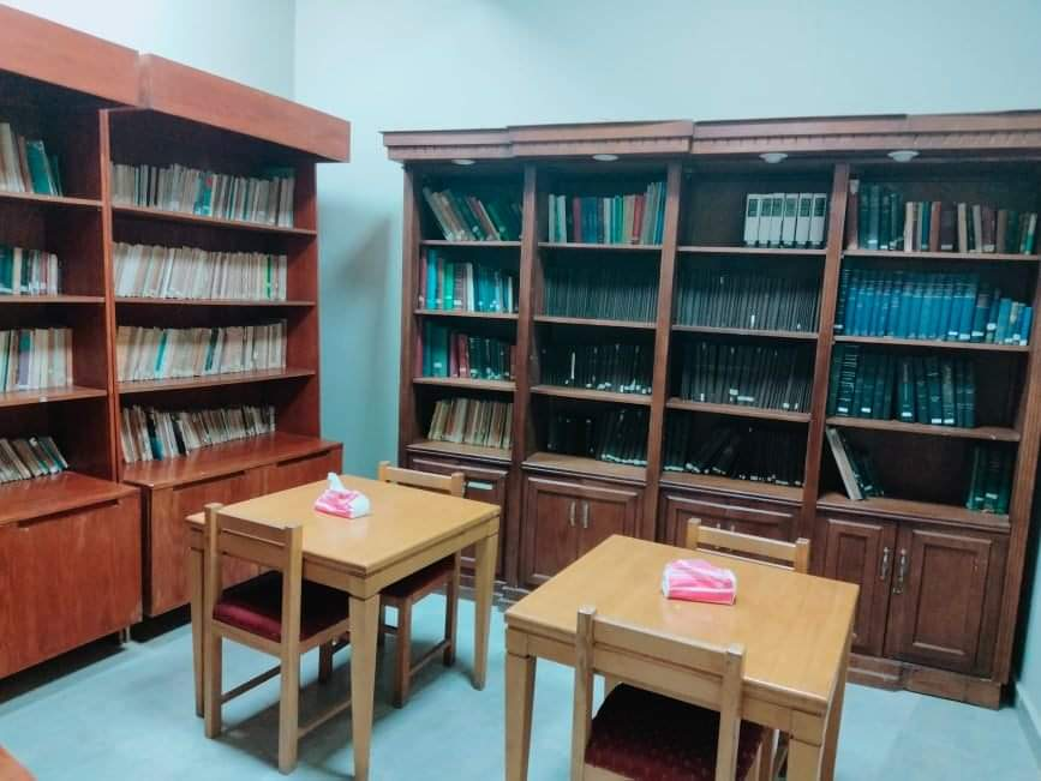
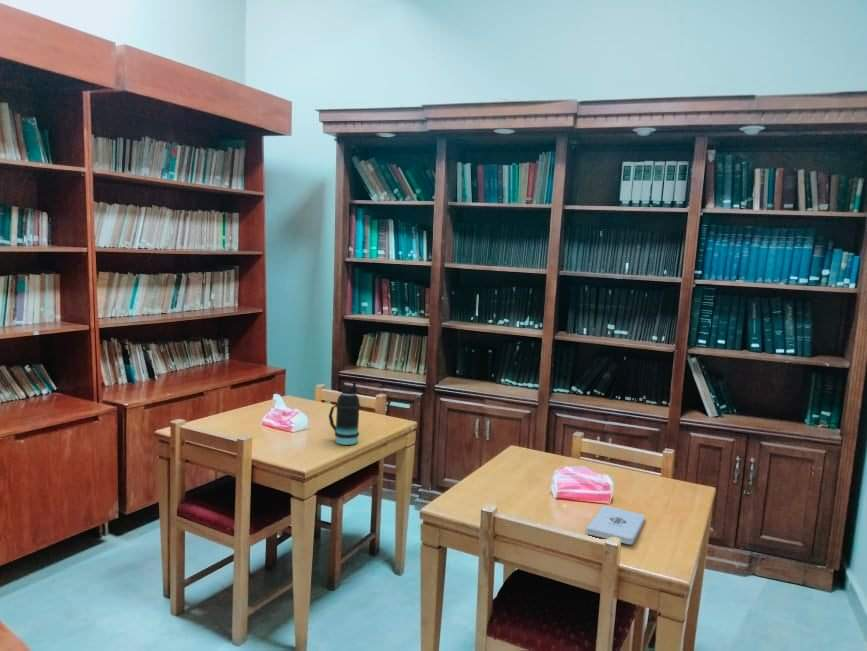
+ notepad [585,505,646,545]
+ bottle [328,381,361,446]
